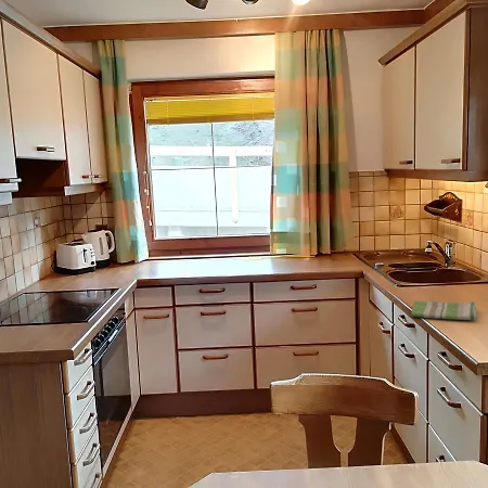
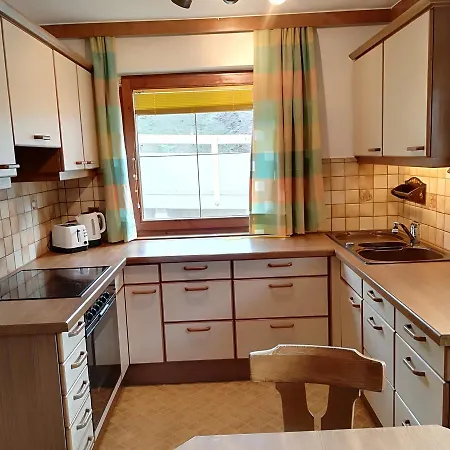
- dish towel [410,300,478,321]
